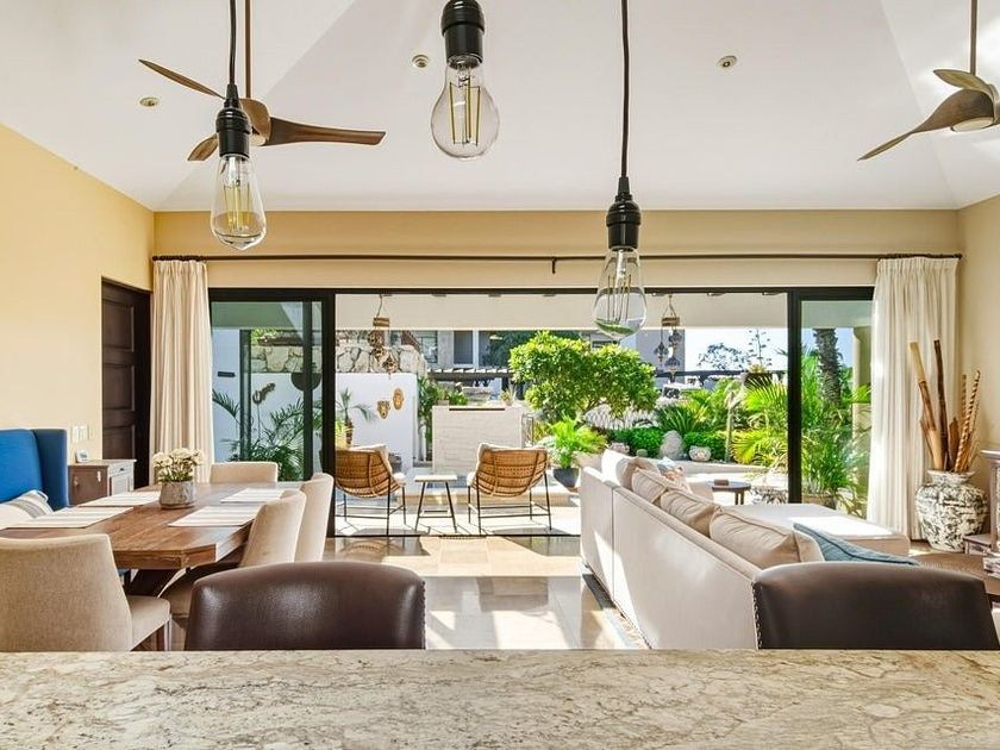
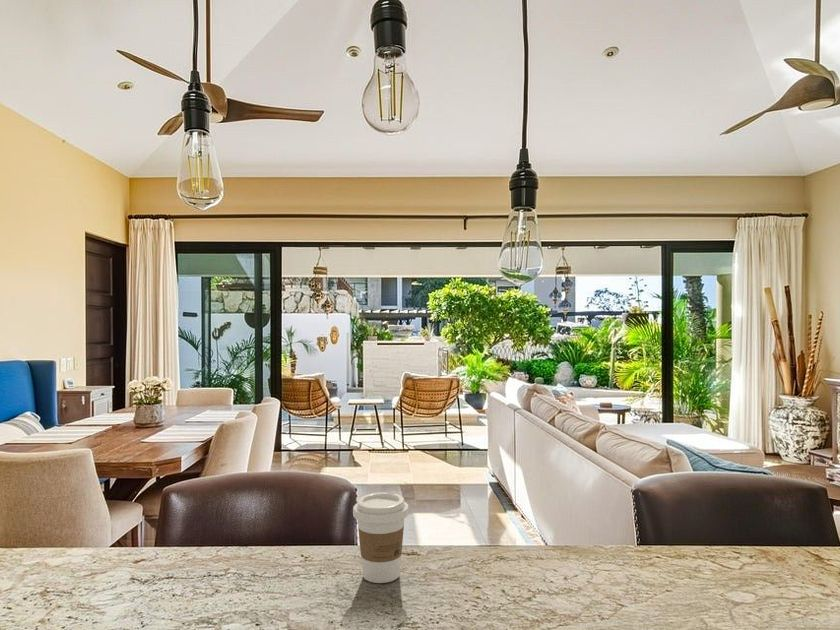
+ coffee cup [352,491,410,584]
